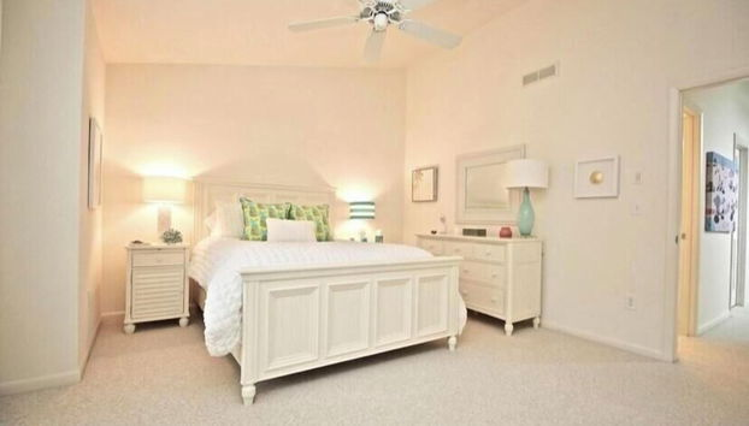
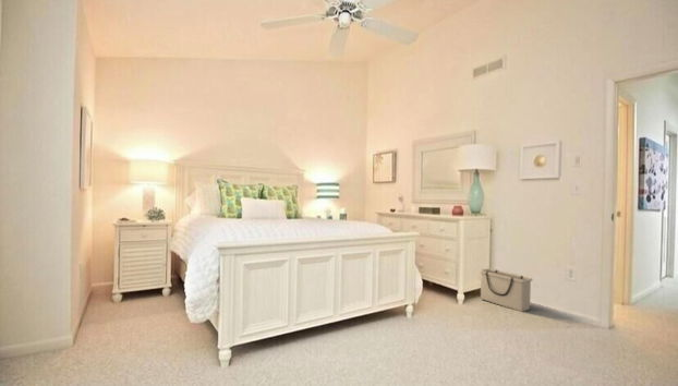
+ storage bin [479,267,533,313]
